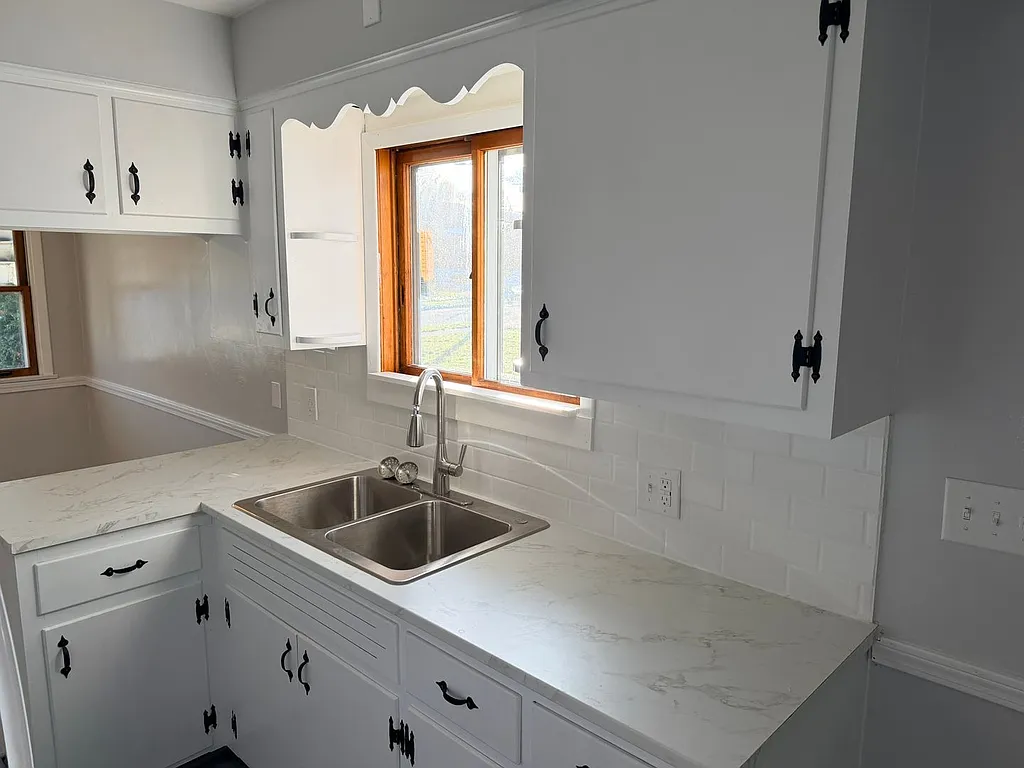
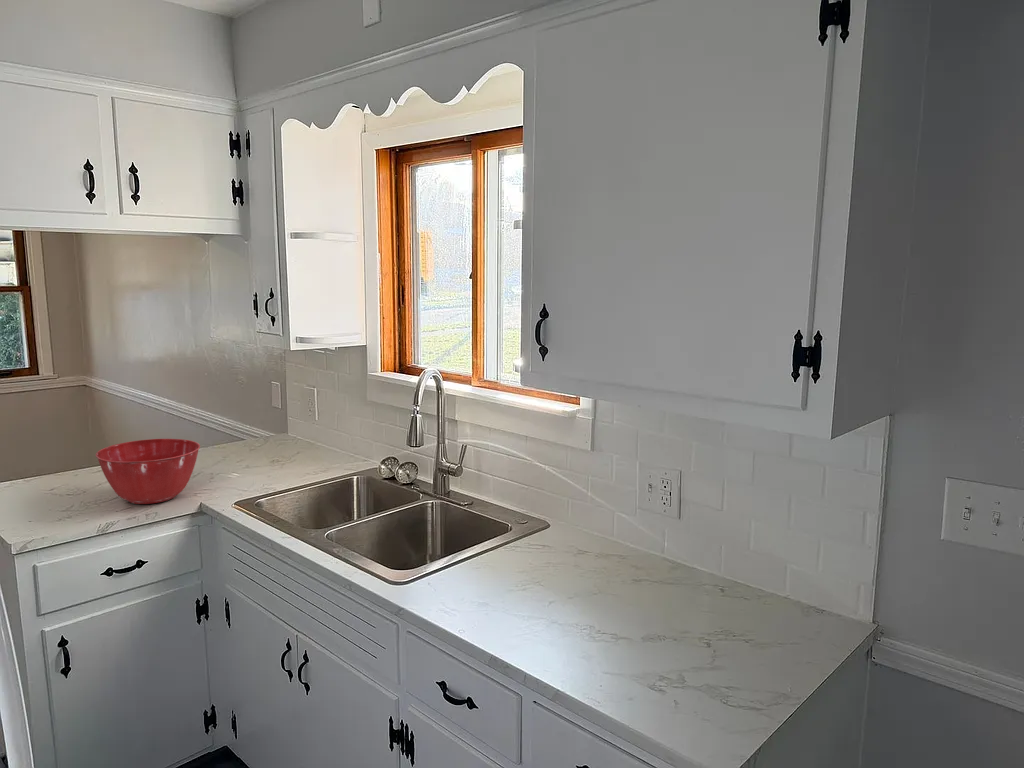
+ mixing bowl [95,438,201,505]
